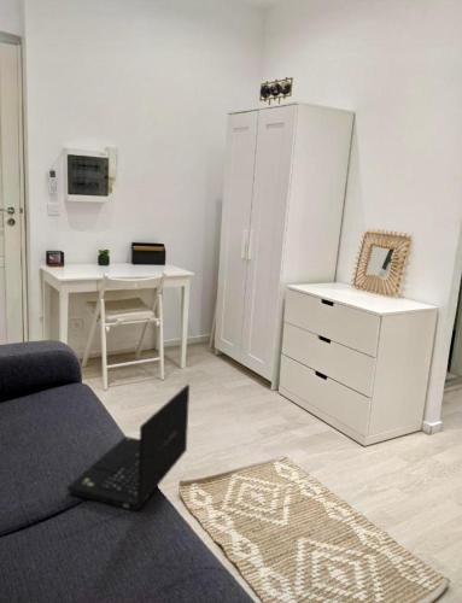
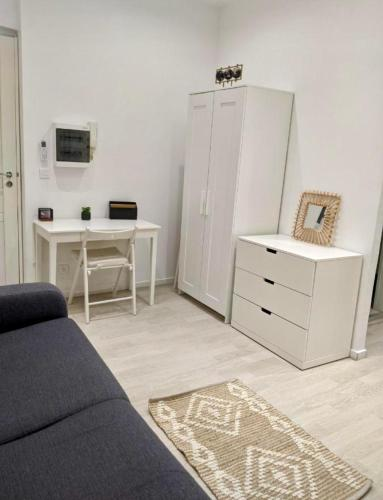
- laptop [66,384,191,511]
